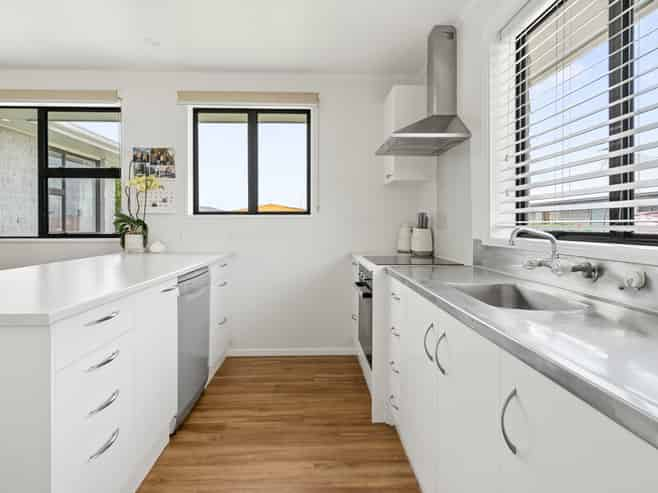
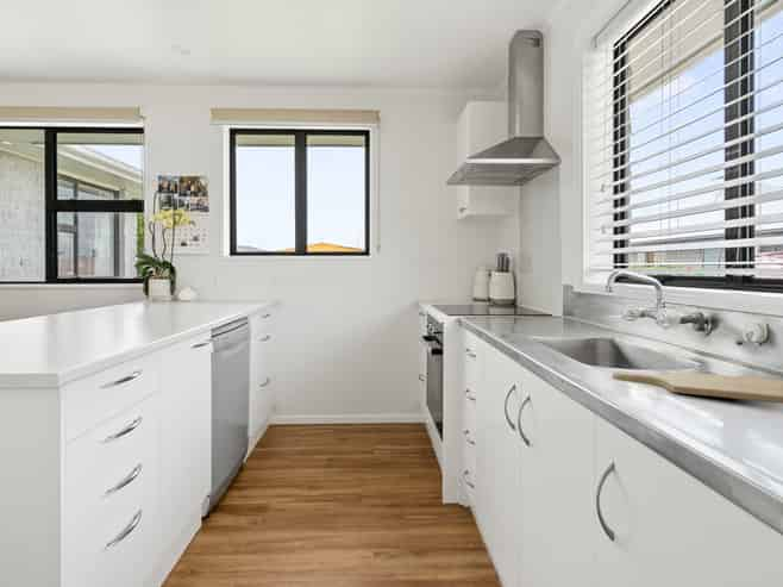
+ chopping board [612,370,783,405]
